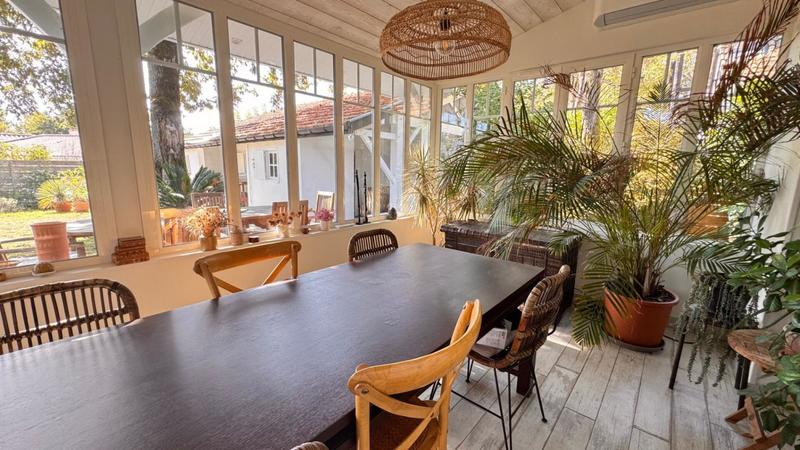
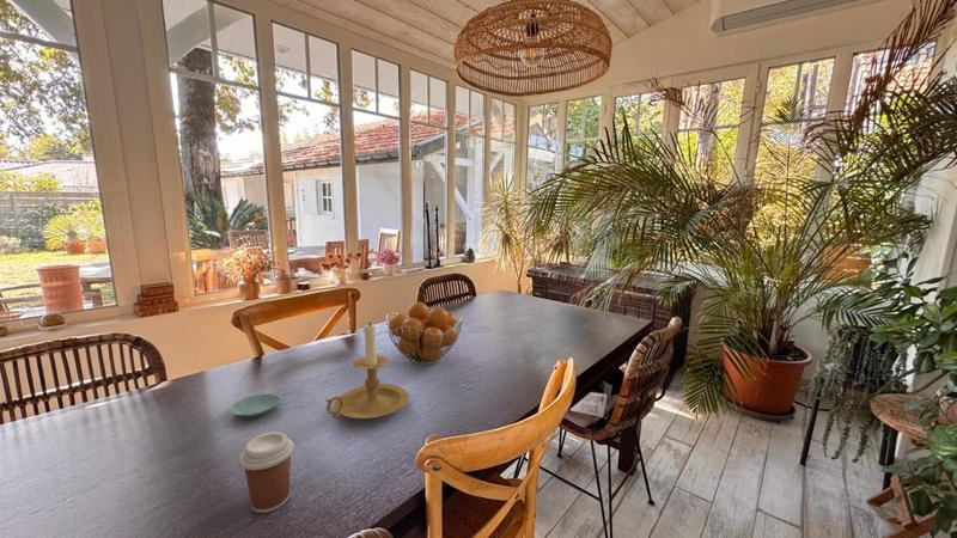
+ fruit basket [385,301,464,366]
+ coffee cup [238,430,295,514]
+ saucer [228,393,281,418]
+ candle holder [324,320,410,421]
